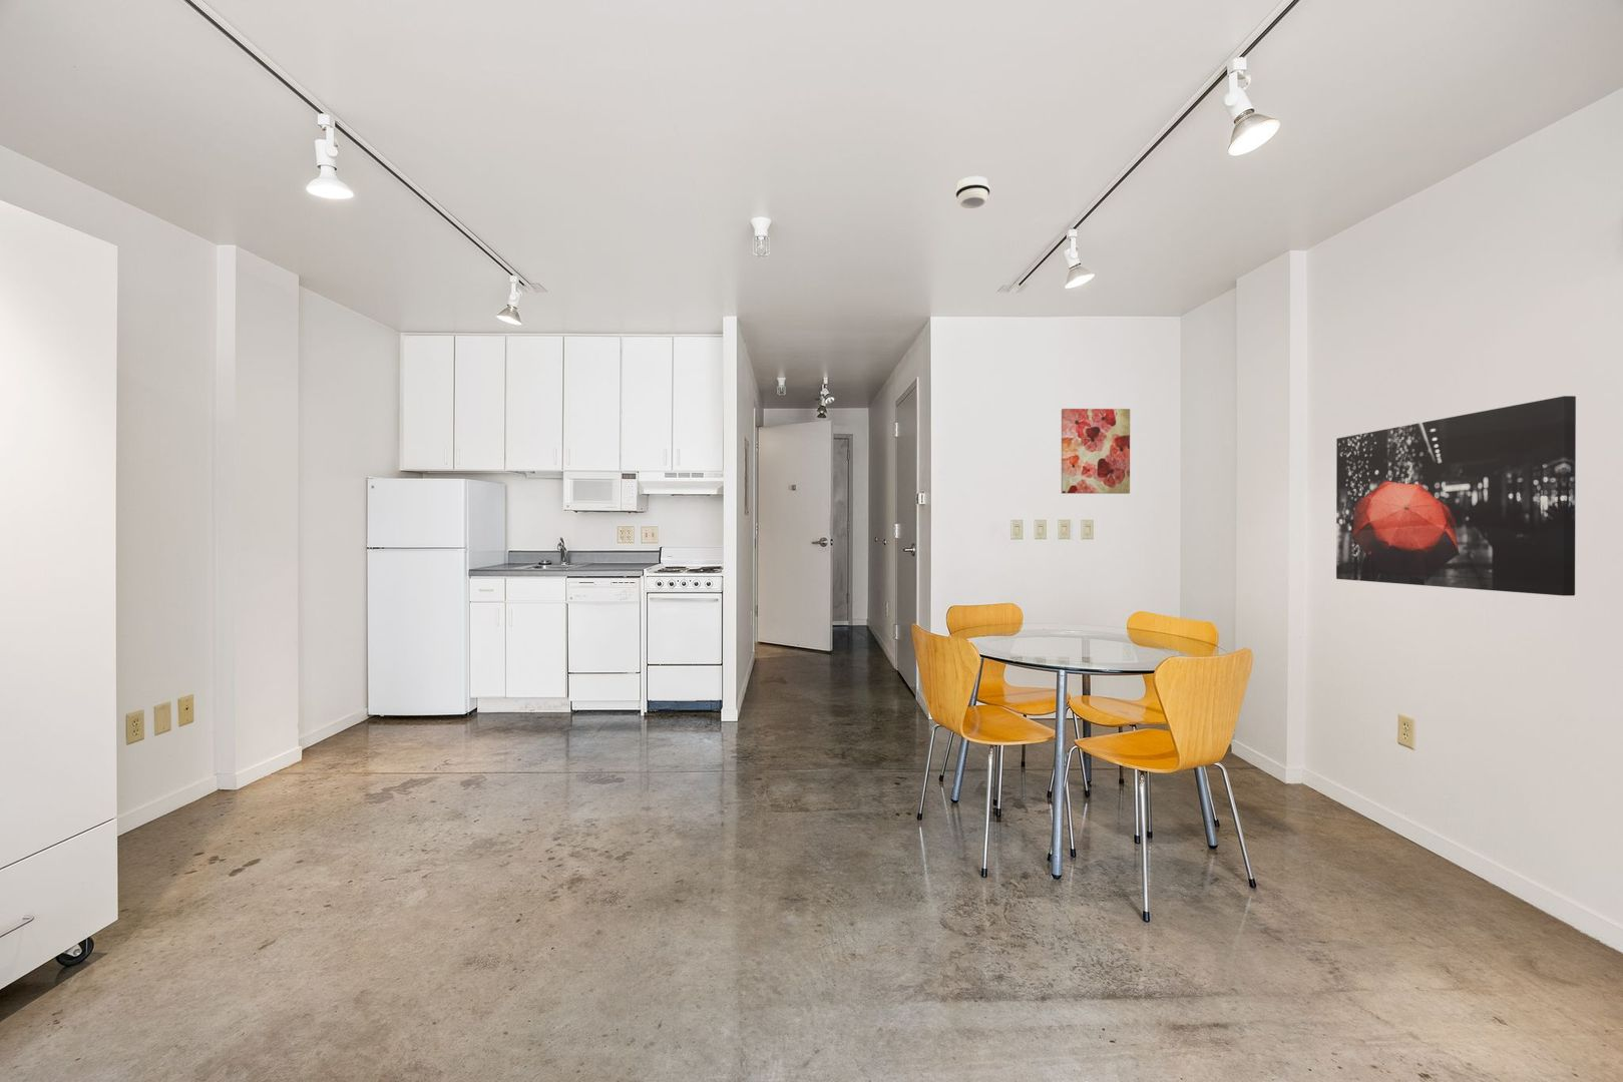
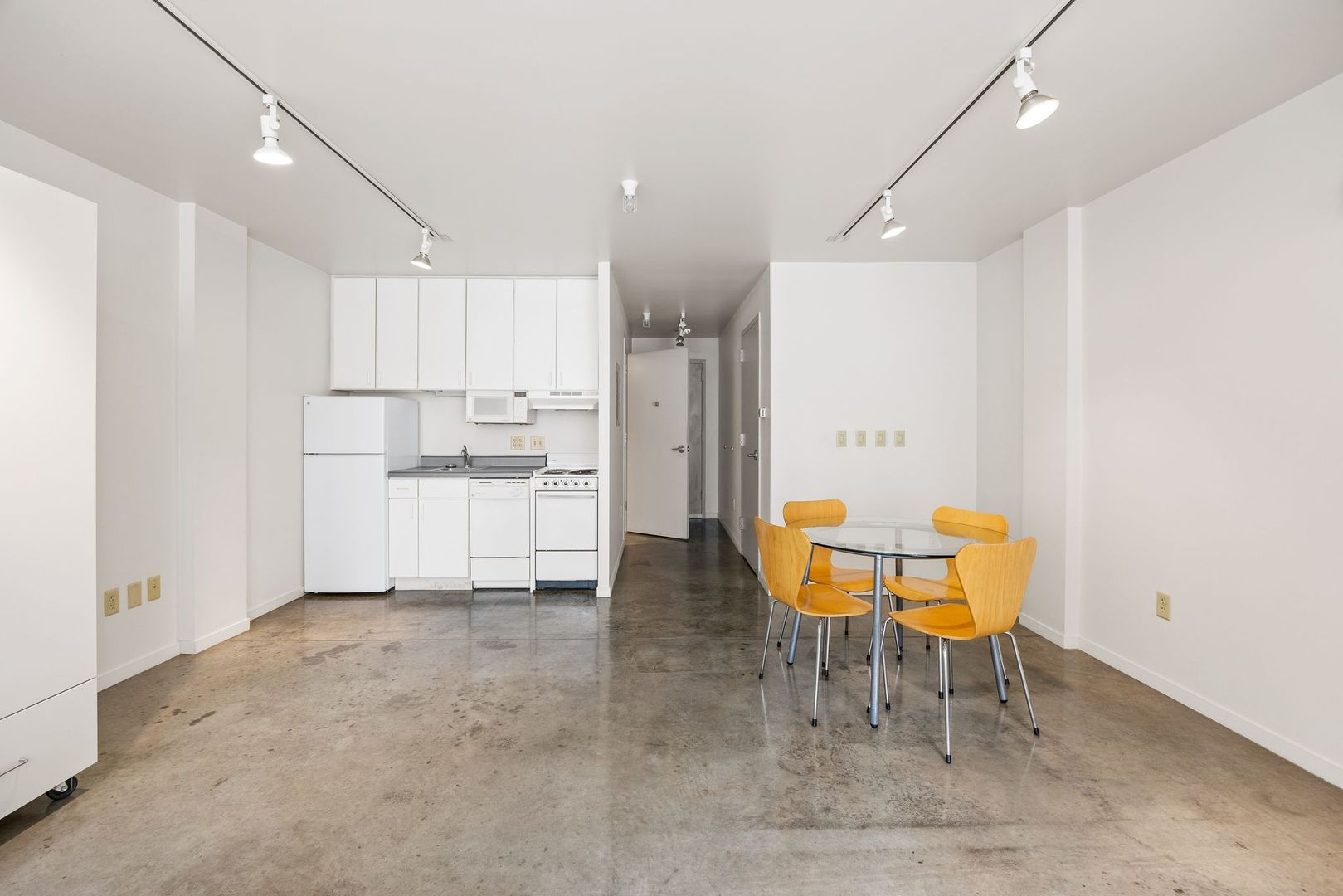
- wall art [1061,408,1131,495]
- smoke detector [955,175,991,209]
- wall art [1335,395,1577,597]
